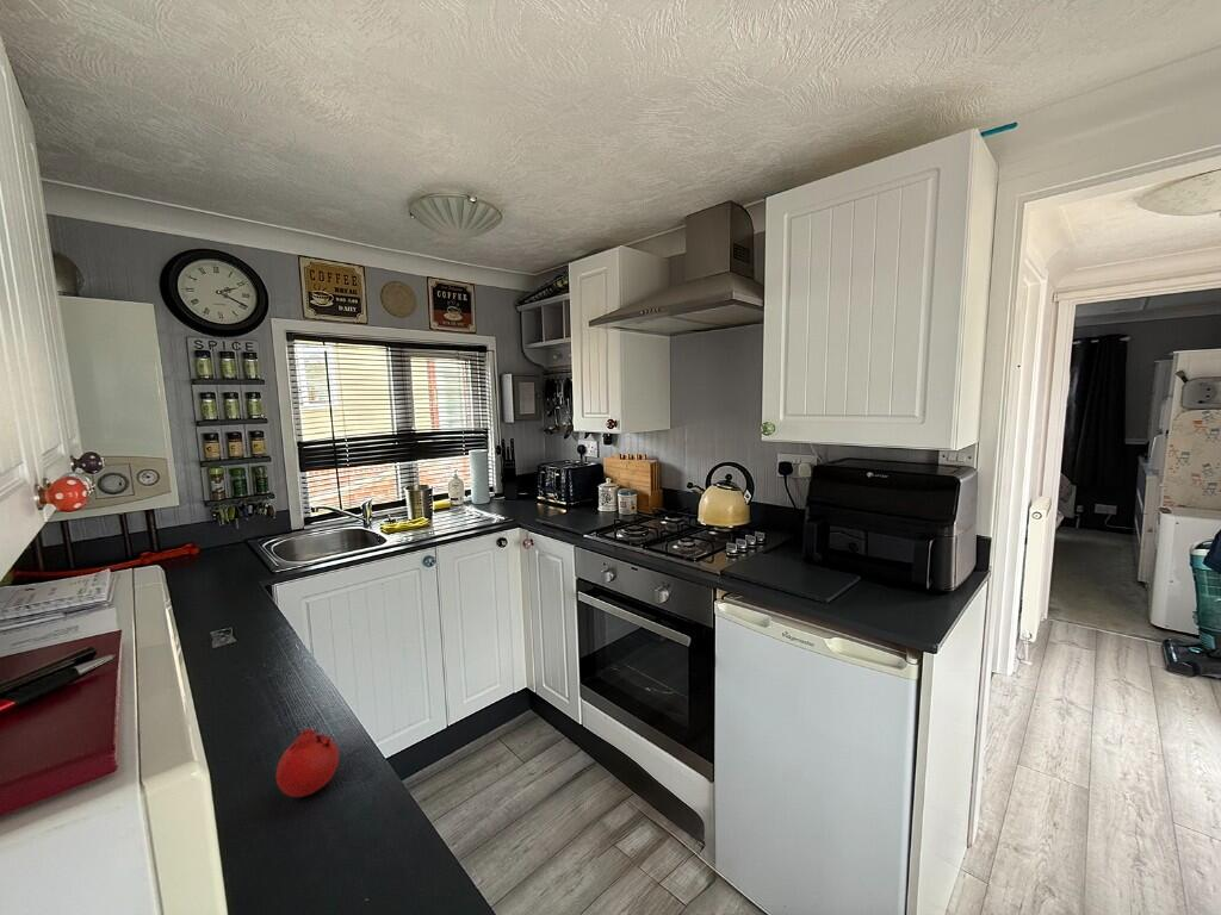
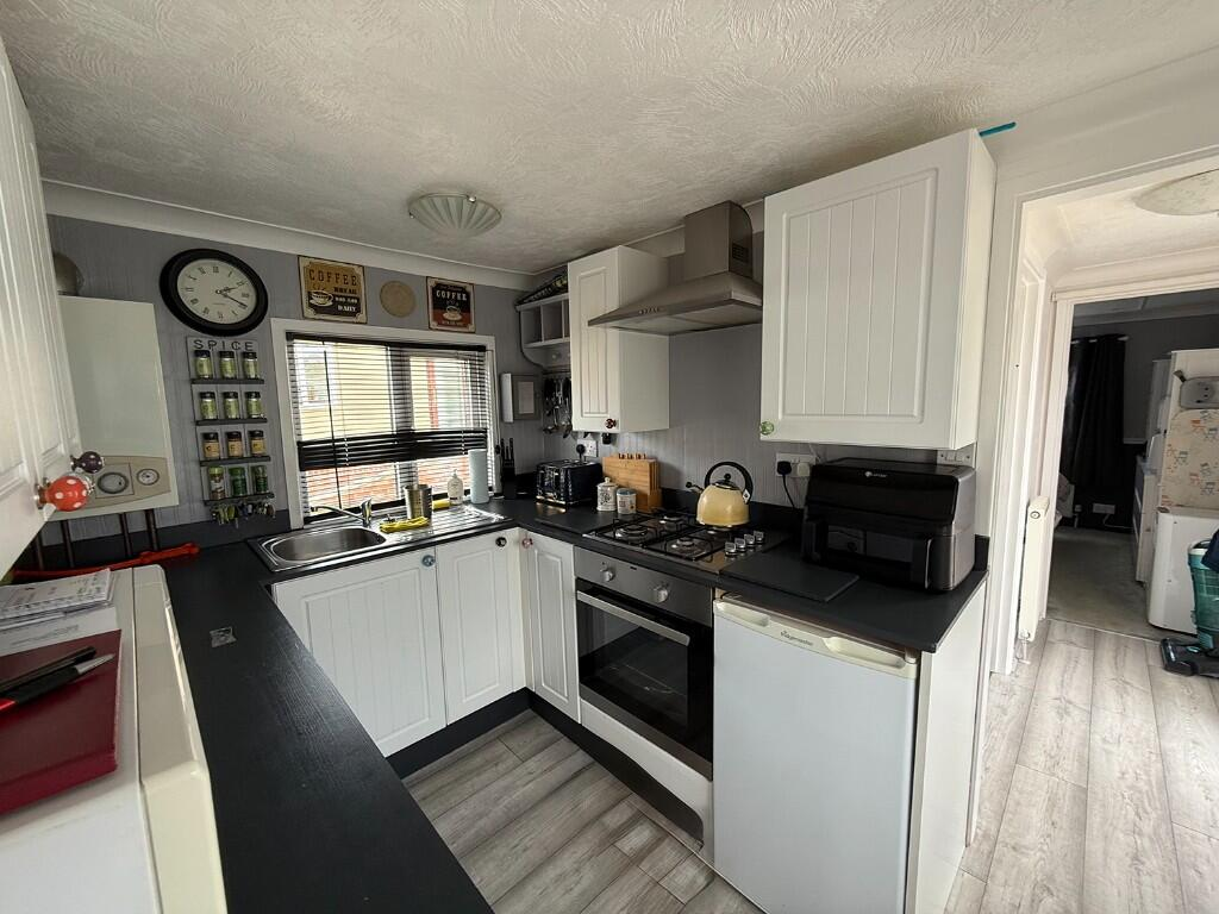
- fruit [274,728,340,798]
